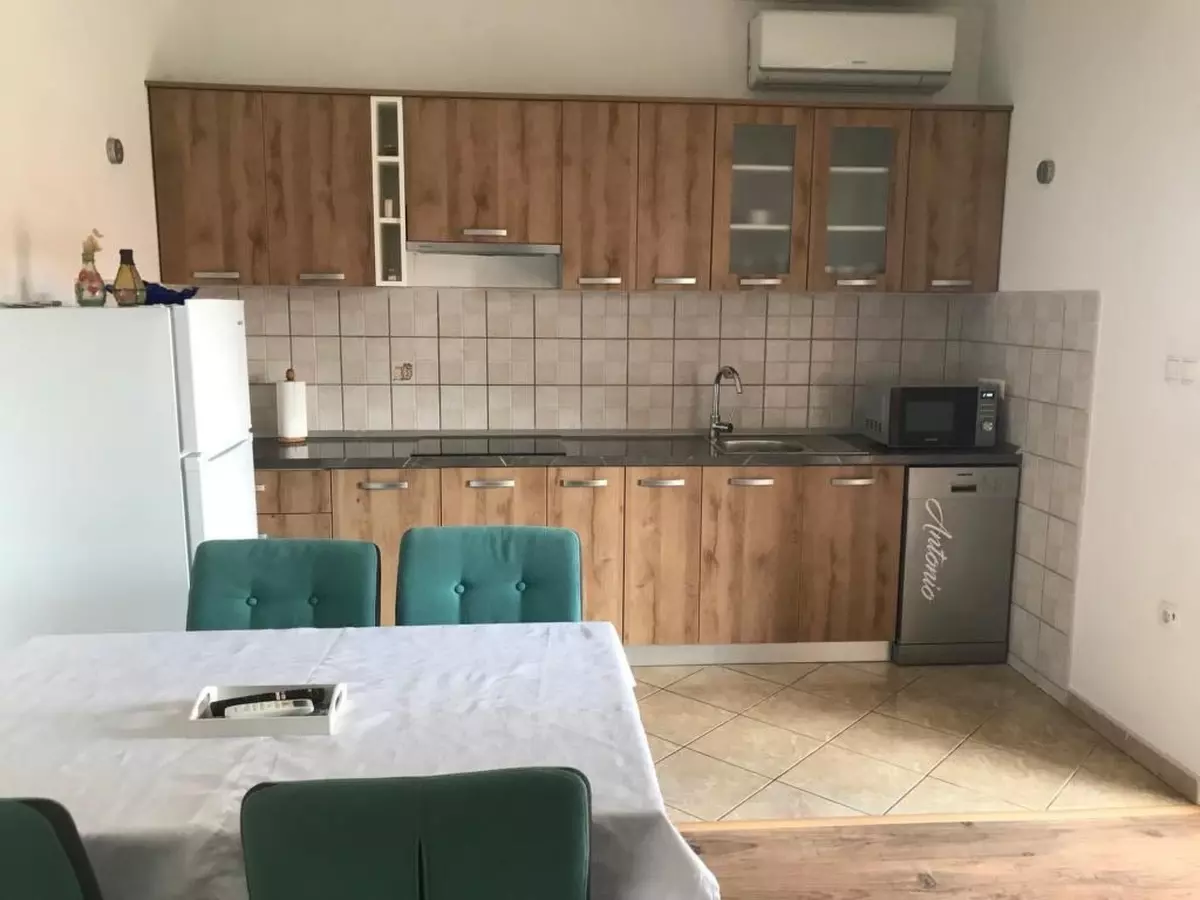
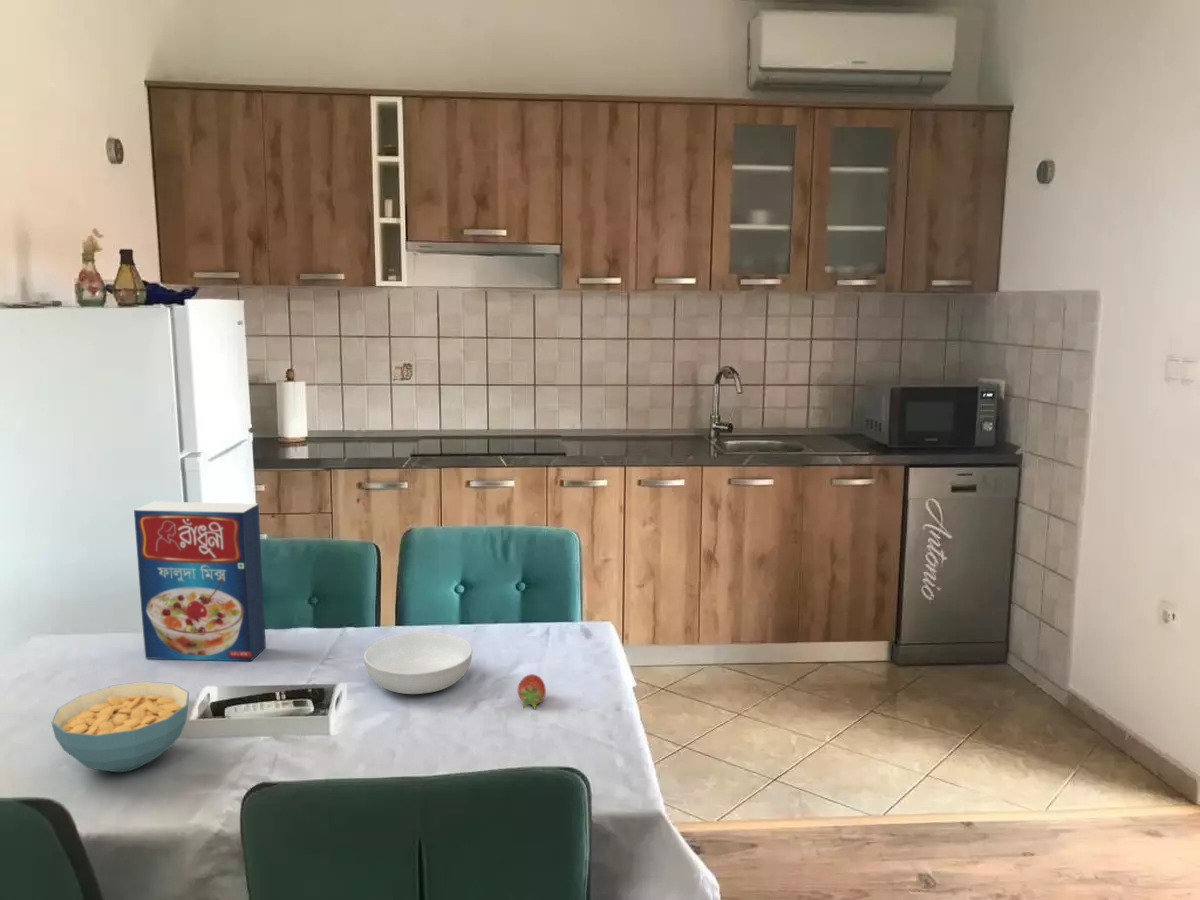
+ fruit [517,673,547,710]
+ serving bowl [363,631,473,695]
+ cereal bowl [51,681,190,773]
+ cereal box [133,501,267,662]
